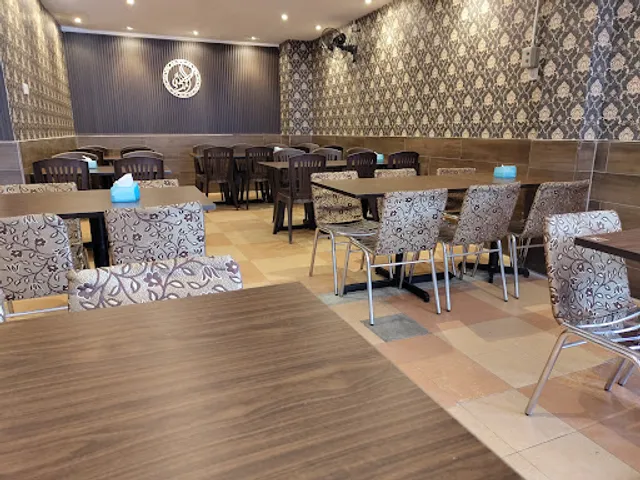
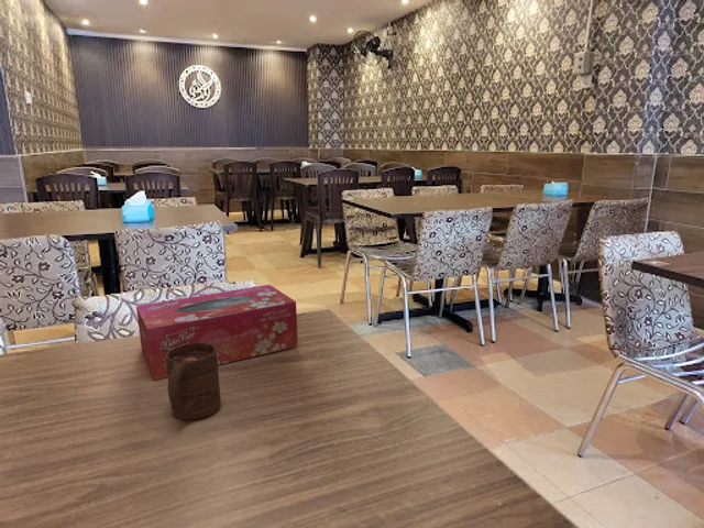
+ tissue box [135,284,299,381]
+ cup [166,343,222,420]
